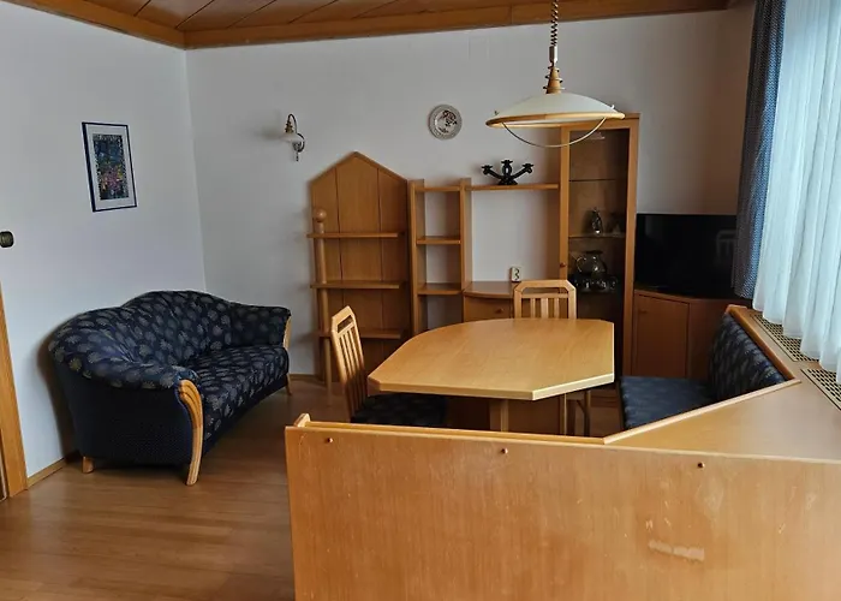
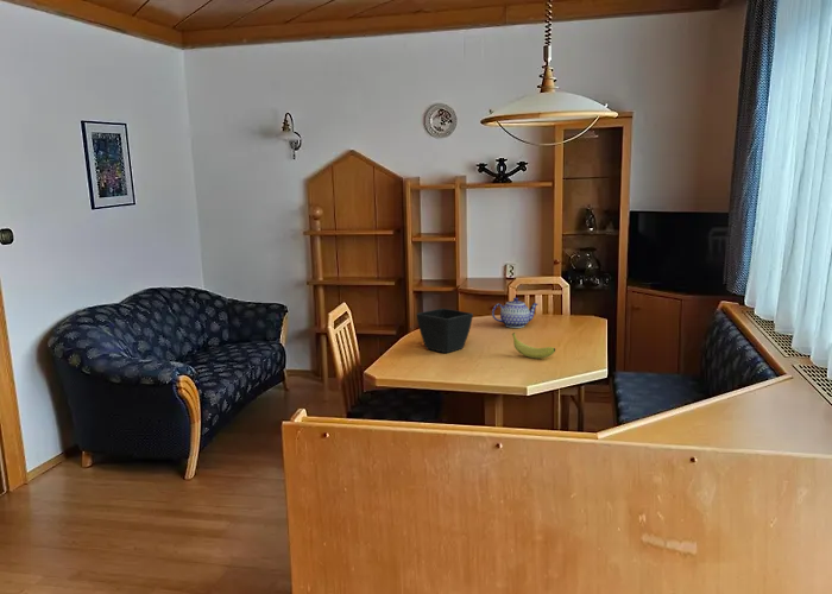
+ flower pot [416,308,474,354]
+ teapot [491,296,538,329]
+ fruit [511,331,556,360]
